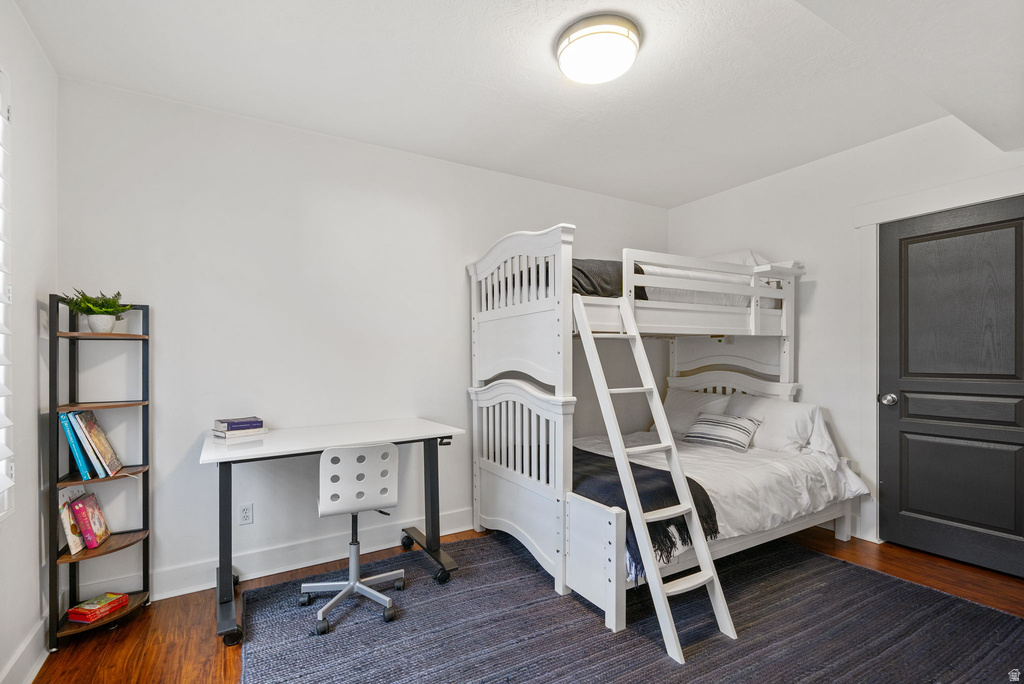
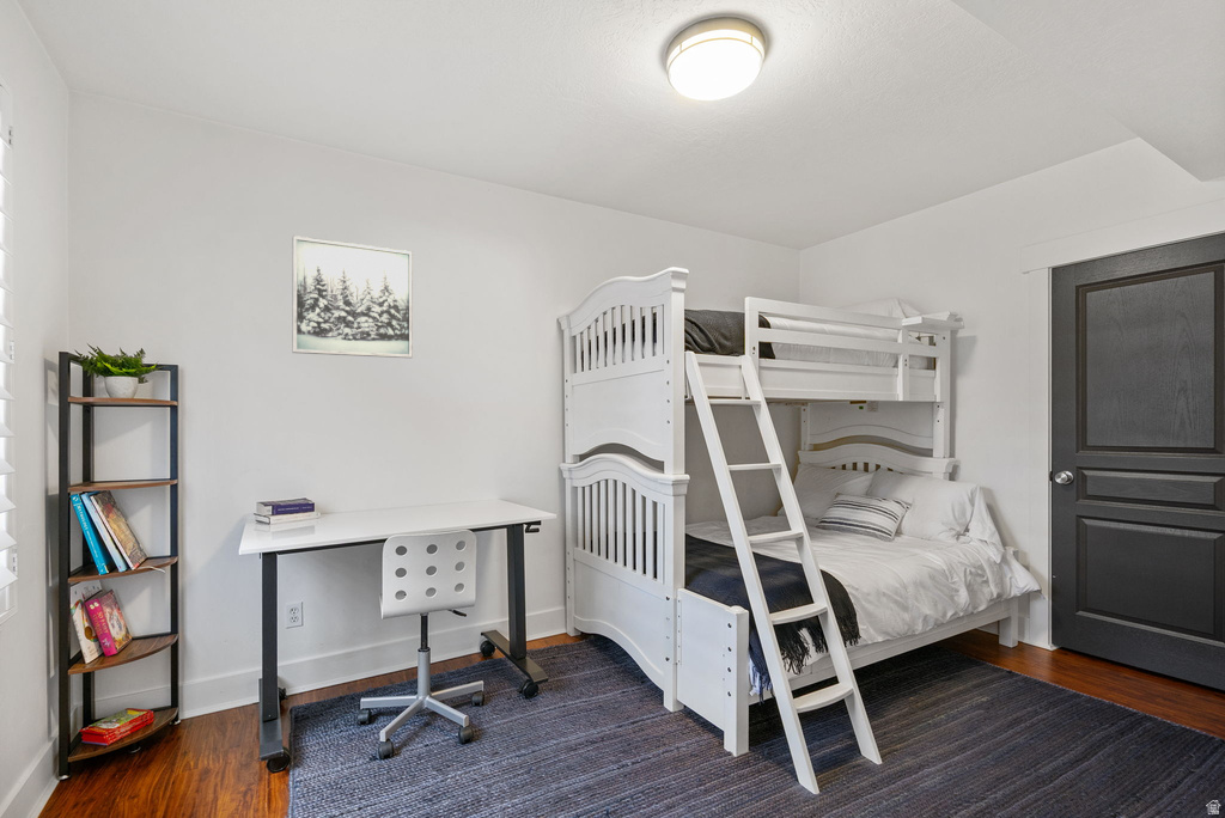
+ wall art [291,234,414,359]
